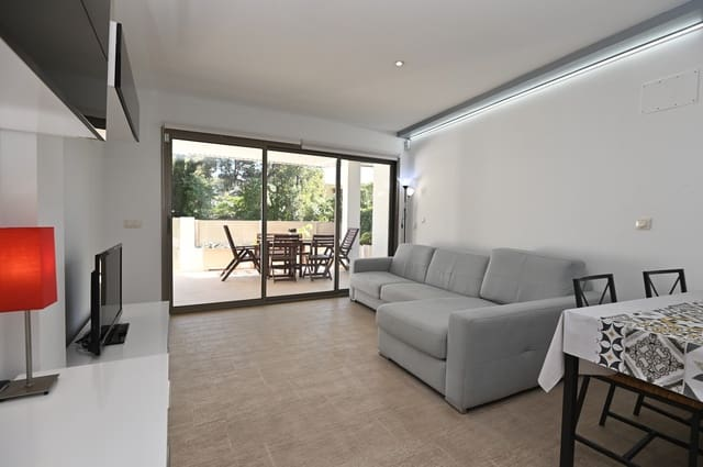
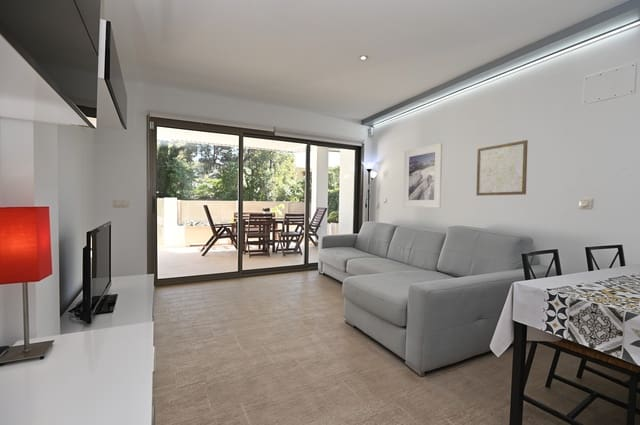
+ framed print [402,142,443,209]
+ wall art [475,139,529,197]
